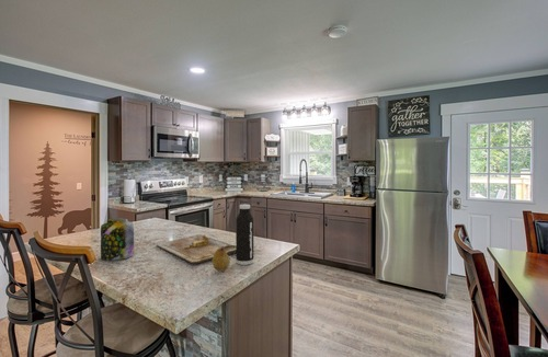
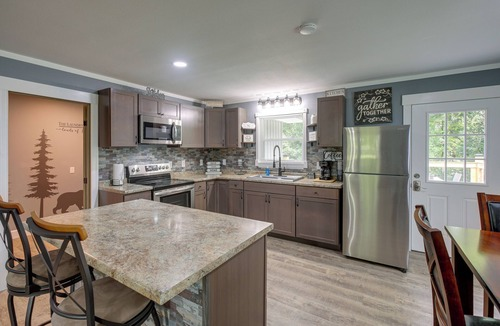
- jar [100,217,135,262]
- fruit [212,246,231,273]
- water bottle [235,204,254,266]
- cutting board [156,232,236,265]
